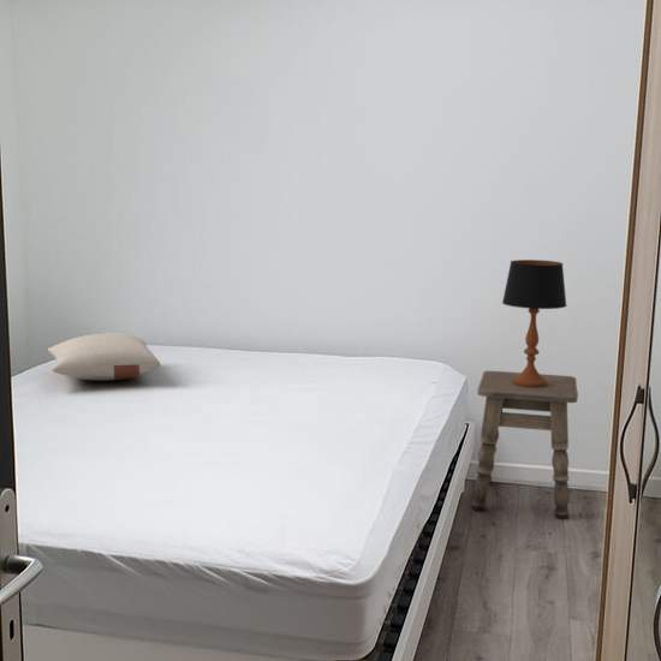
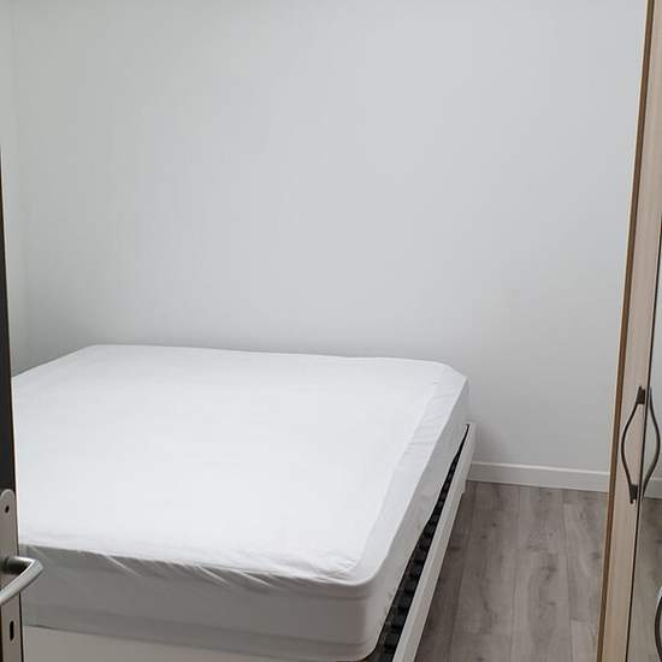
- side table [471,370,579,520]
- pillow [47,332,161,382]
- table lamp [501,258,567,387]
